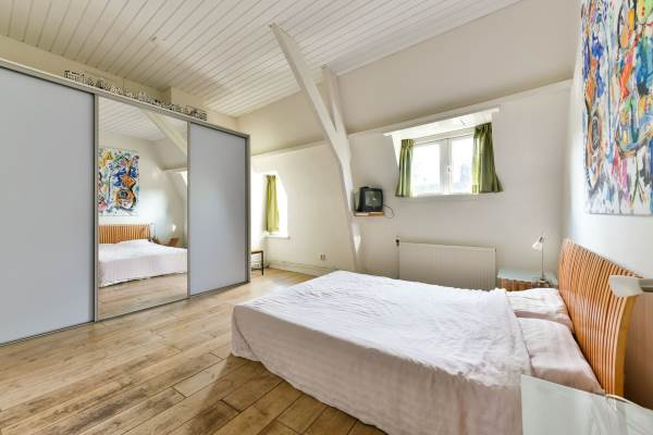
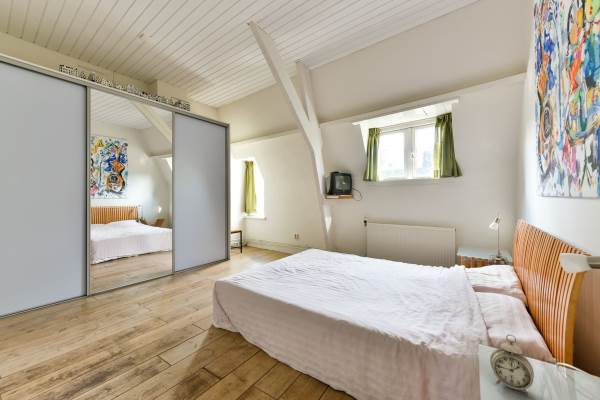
+ alarm clock [489,334,535,399]
